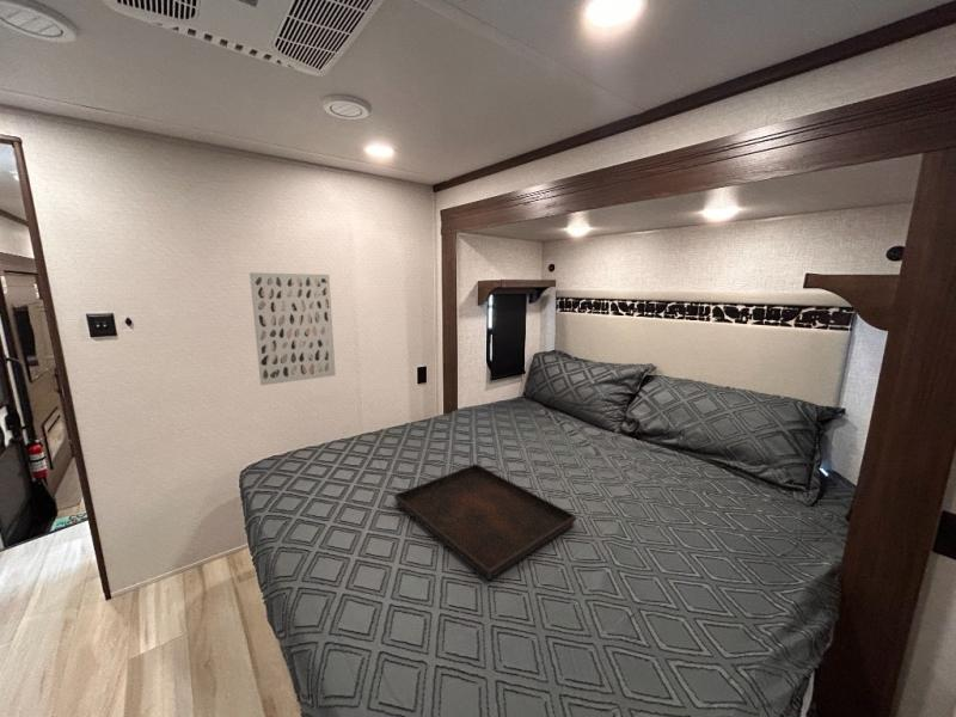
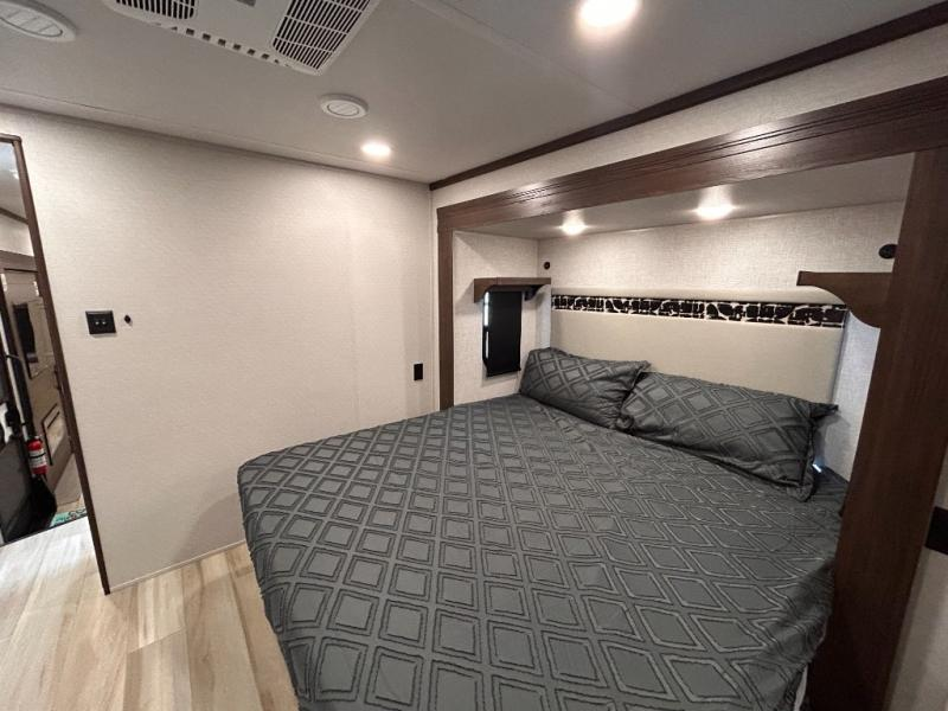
- wall art [249,271,337,386]
- serving tray [393,462,577,581]
